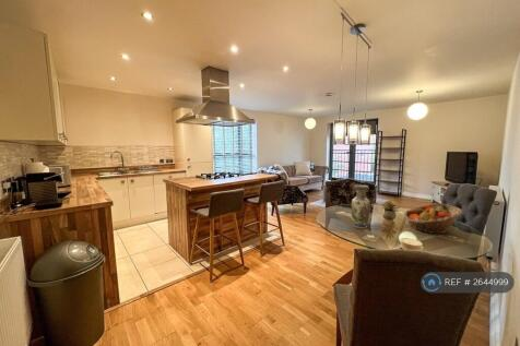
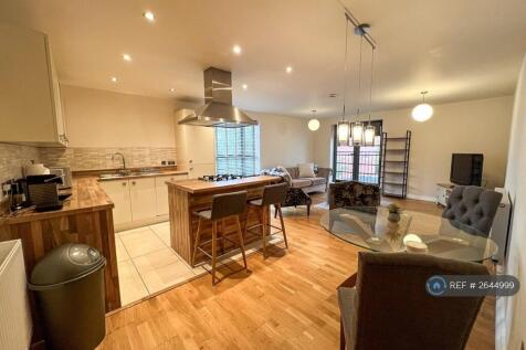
- fruit basket [403,203,463,235]
- vase [351,183,371,229]
